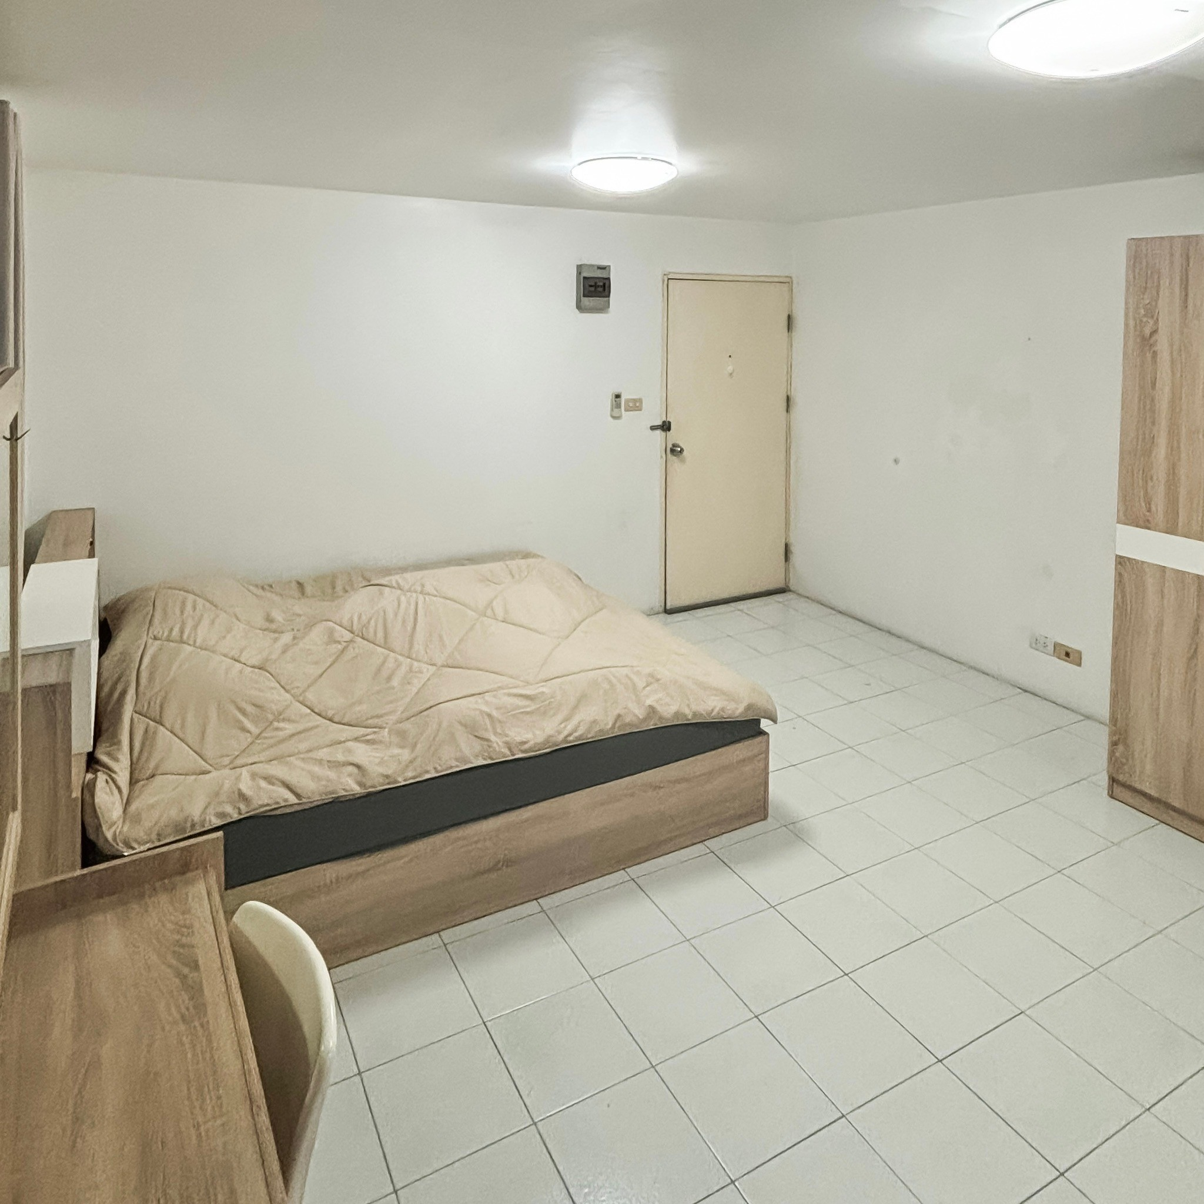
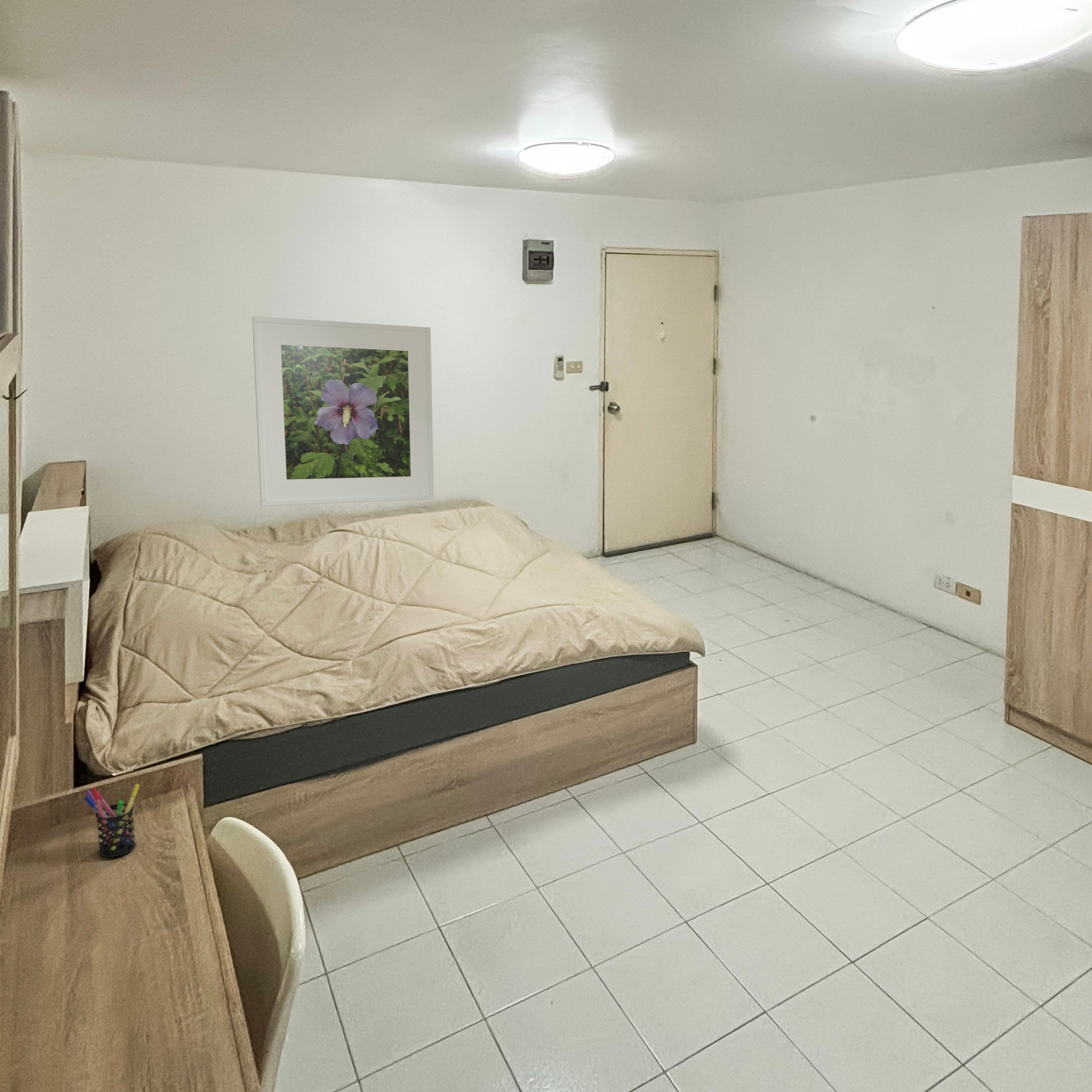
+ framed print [252,316,435,507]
+ pen holder [83,783,140,857]
